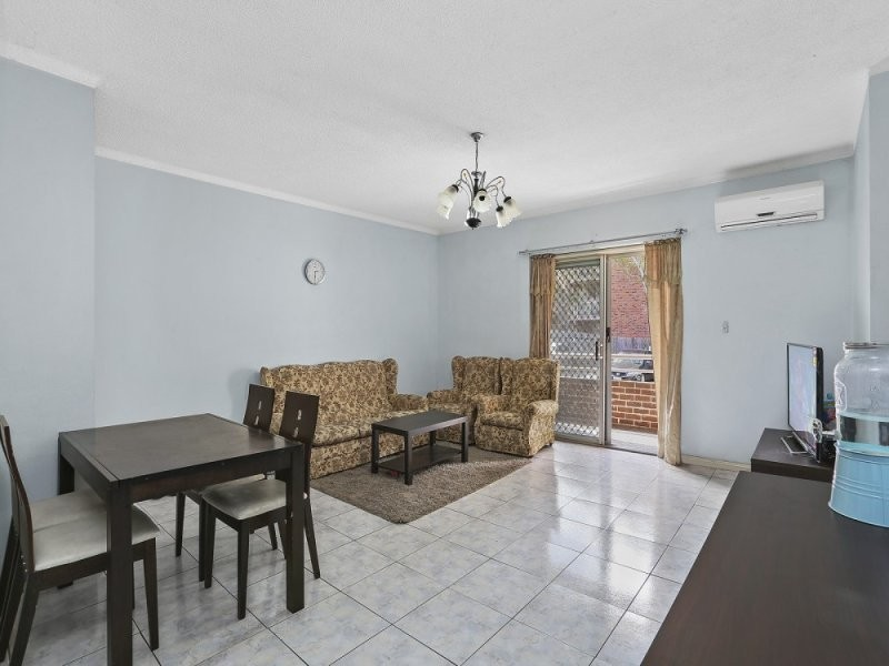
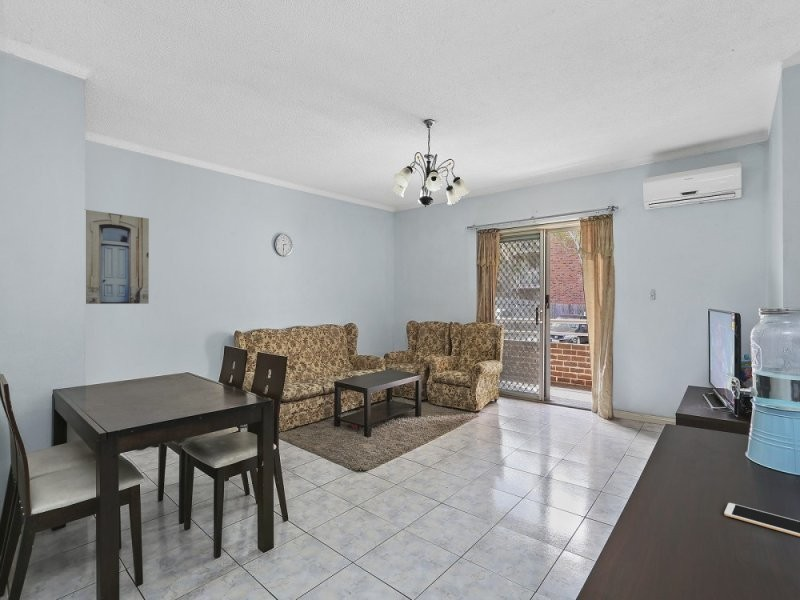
+ cell phone [723,502,800,537]
+ wall art [85,209,150,305]
